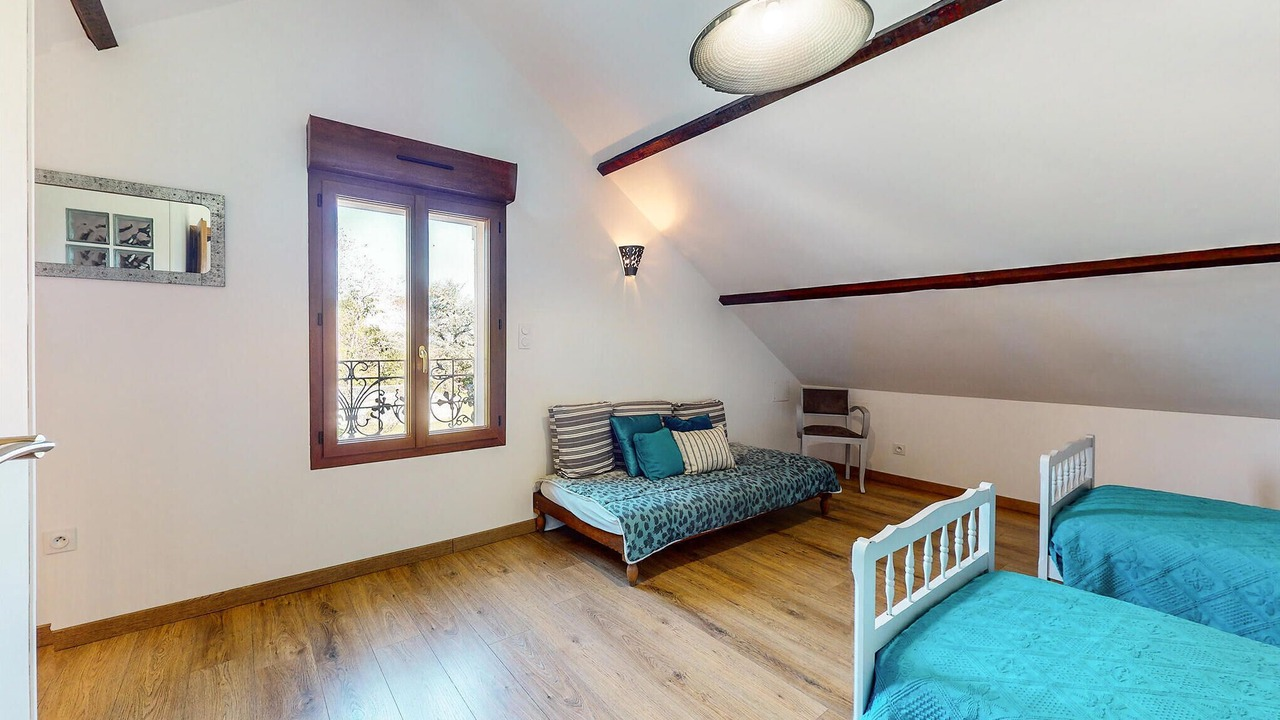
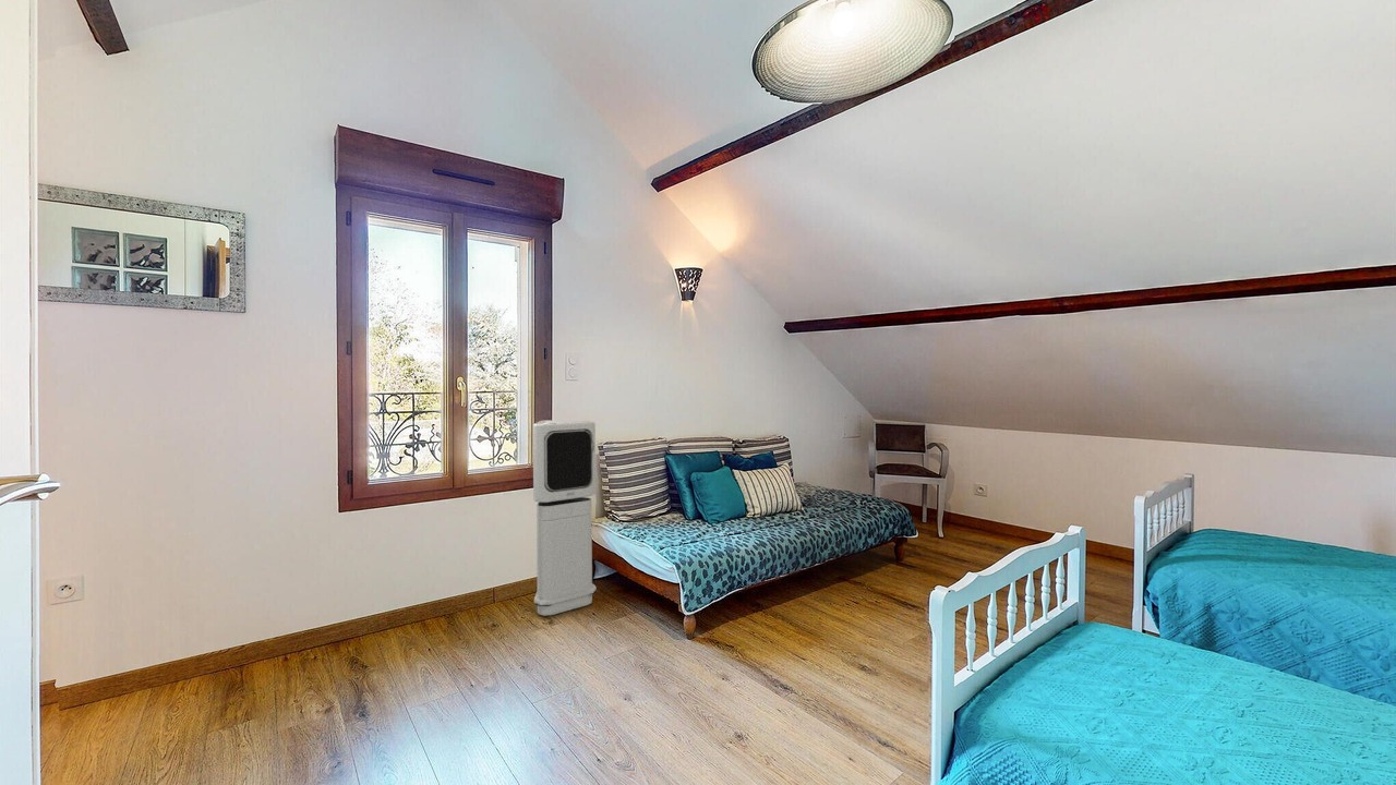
+ air purifier [532,420,598,617]
